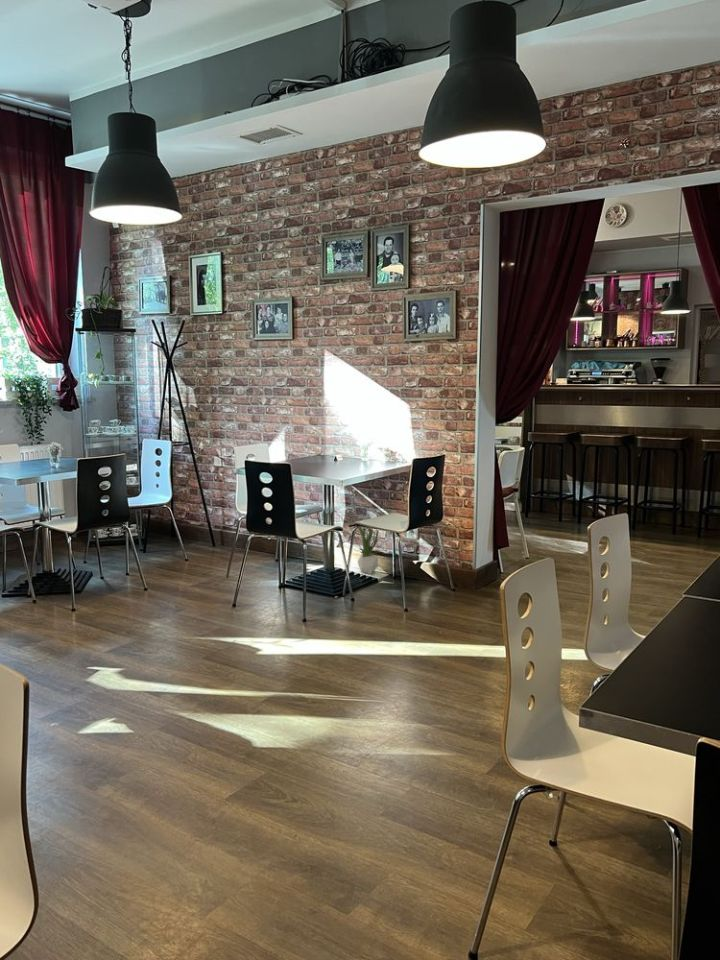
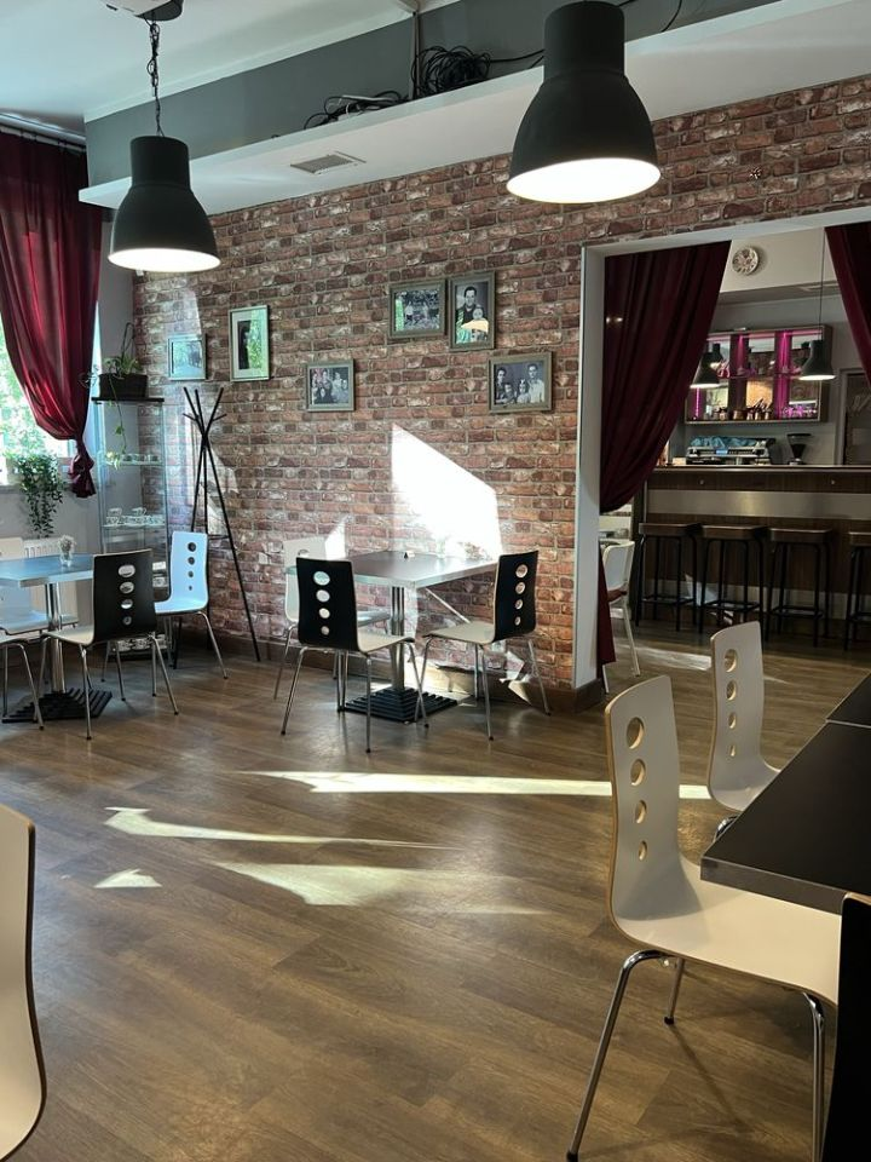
- potted plant [354,519,380,575]
